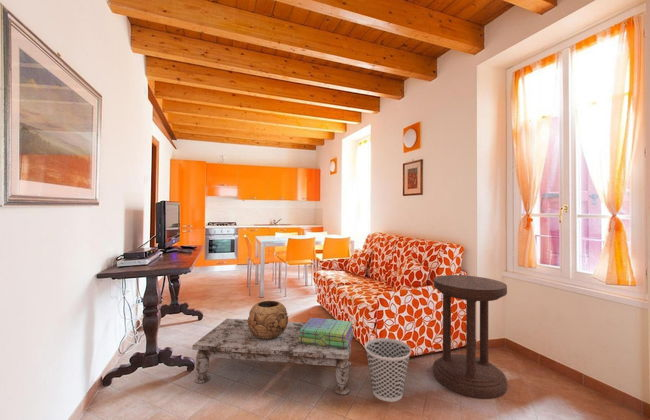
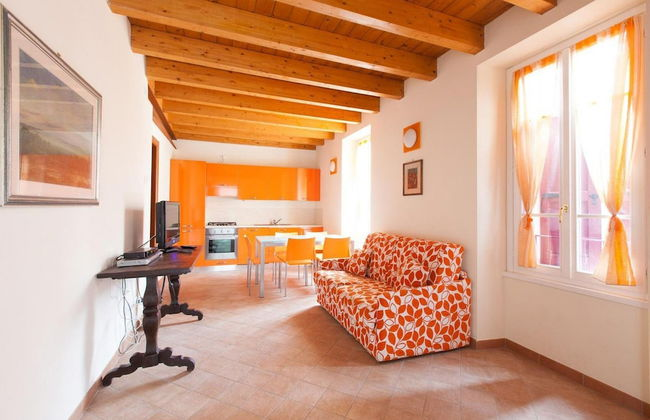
- coffee table [192,318,352,396]
- stack of books [298,317,355,349]
- decorative bowl [247,300,289,340]
- side table [432,274,508,399]
- wastebasket [364,337,412,403]
